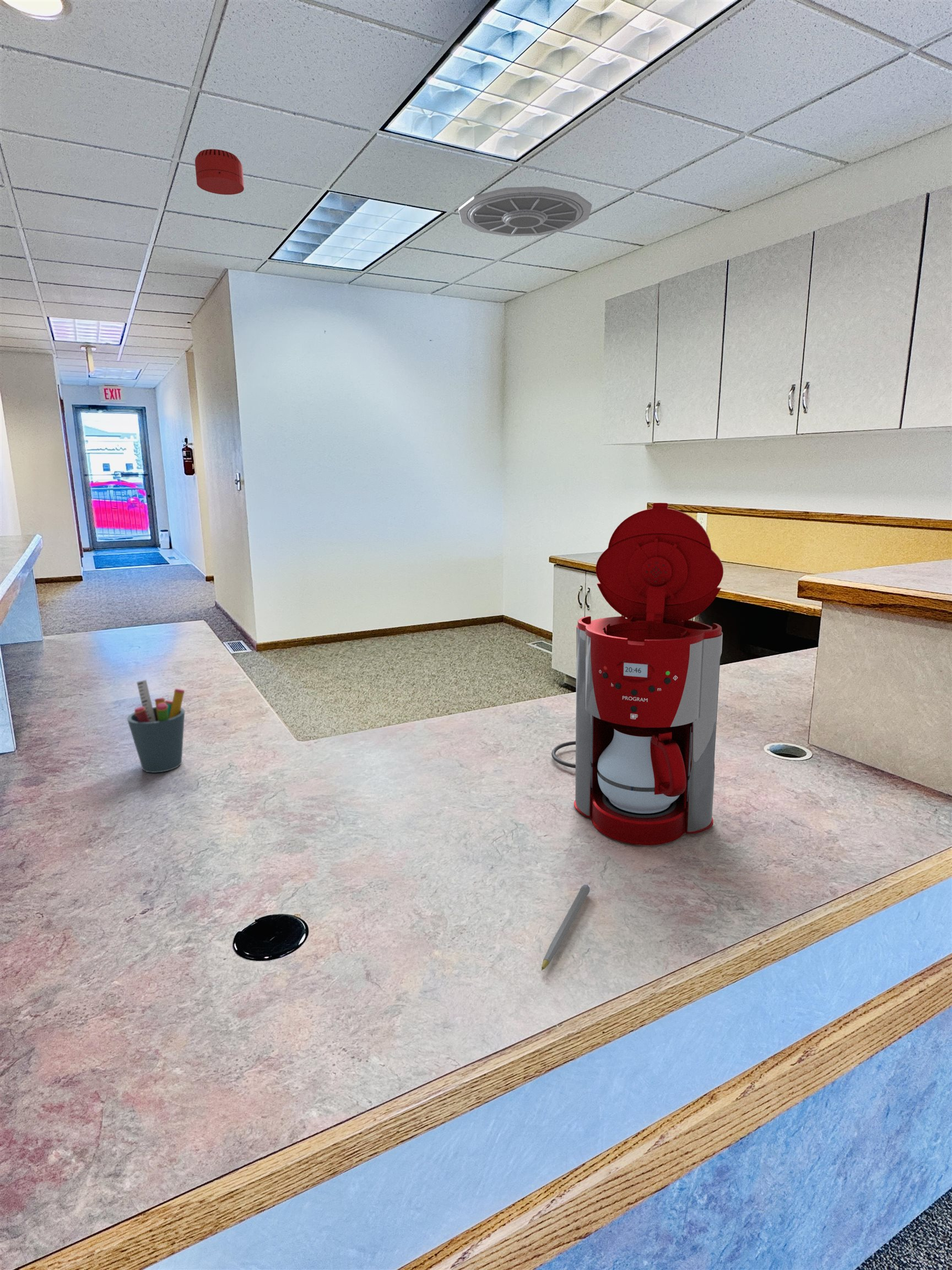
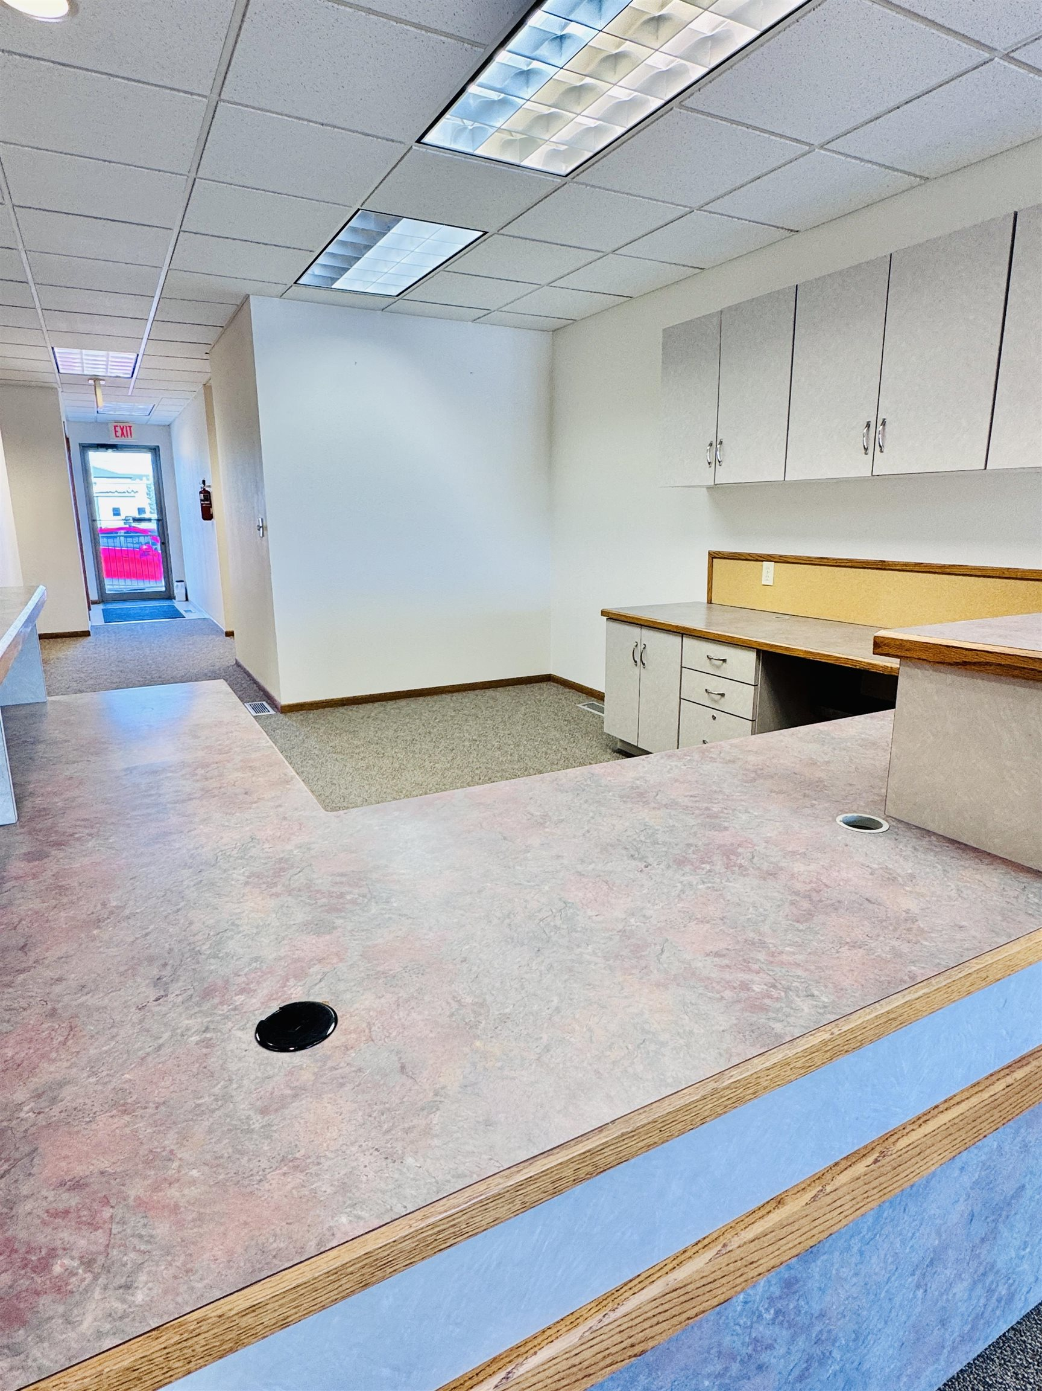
- coffee maker [551,502,724,846]
- pen [541,884,590,971]
- ceiling vent [458,186,592,237]
- smoke detector [194,149,245,195]
- pen holder [126,680,186,773]
